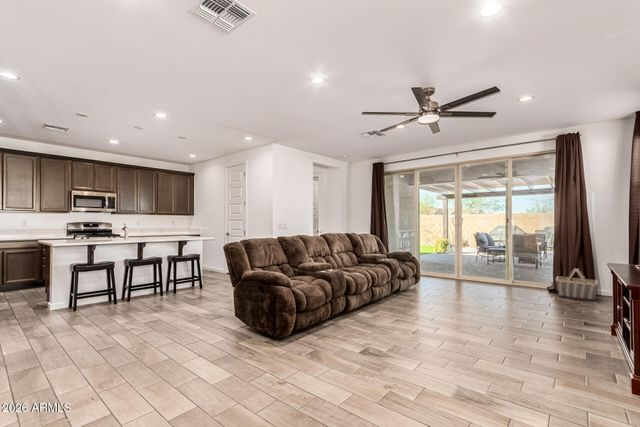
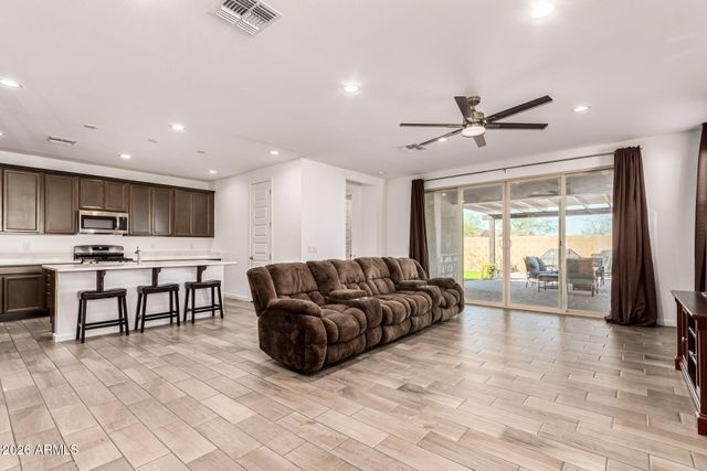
- basket [555,267,599,302]
